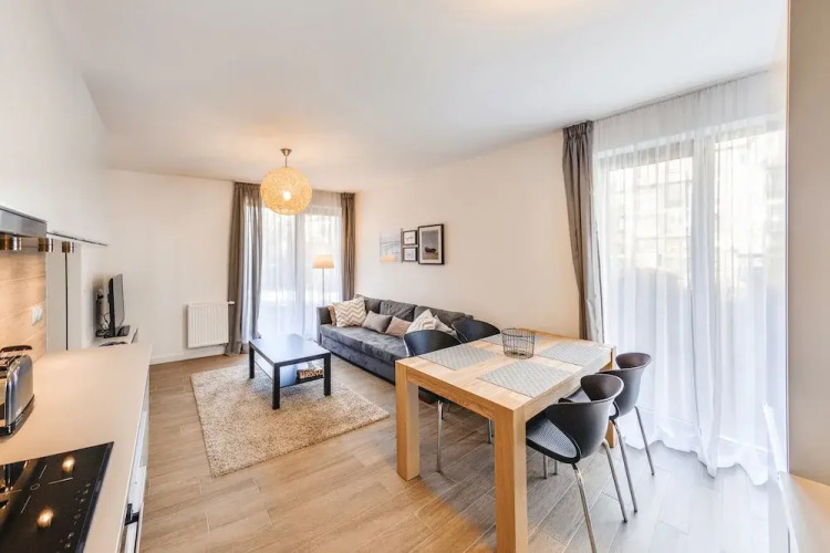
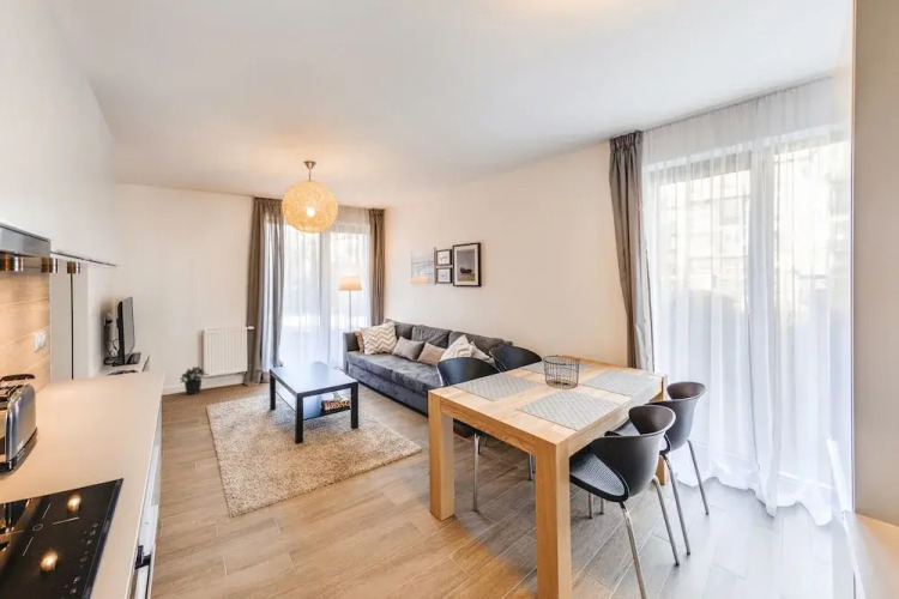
+ potted plant [179,364,210,395]
